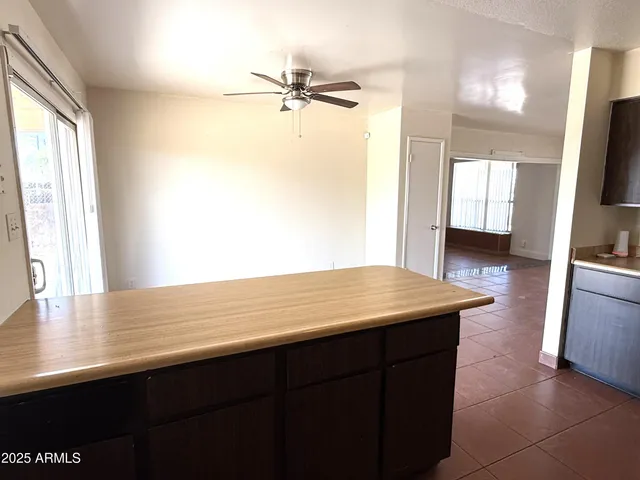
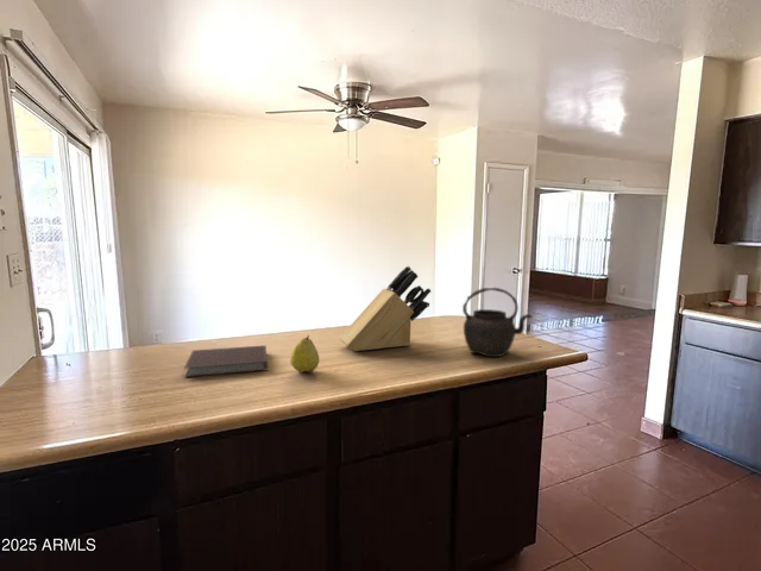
+ notebook [183,344,269,378]
+ knife block [338,265,432,352]
+ fruit [289,334,320,374]
+ kettle [461,287,533,358]
